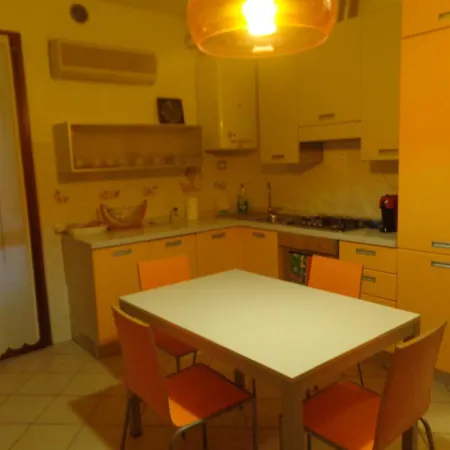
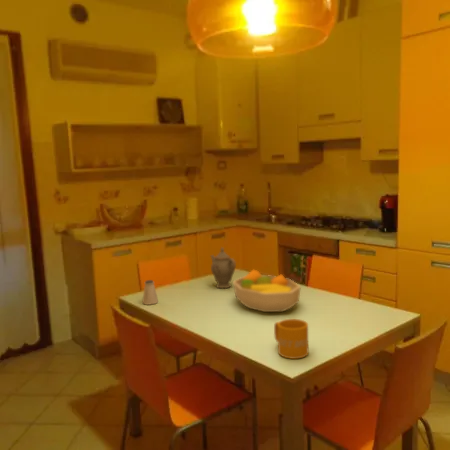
+ fruit bowl [232,269,302,313]
+ chinaware [209,246,237,289]
+ mug [273,318,310,360]
+ saltshaker [141,279,159,306]
